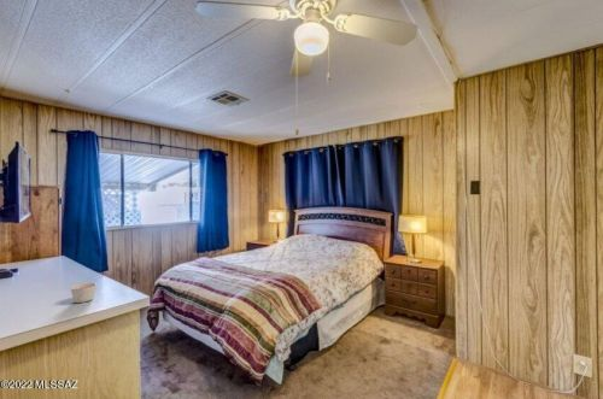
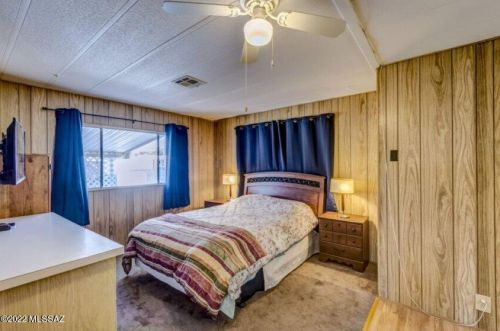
- candle [70,282,98,304]
